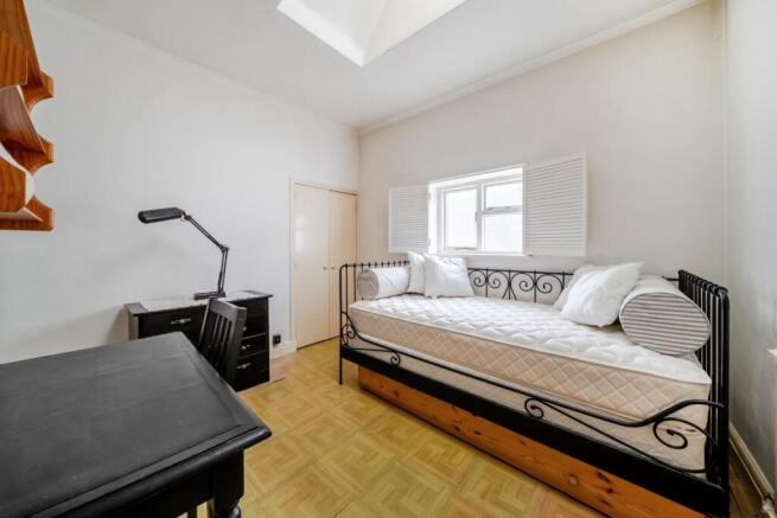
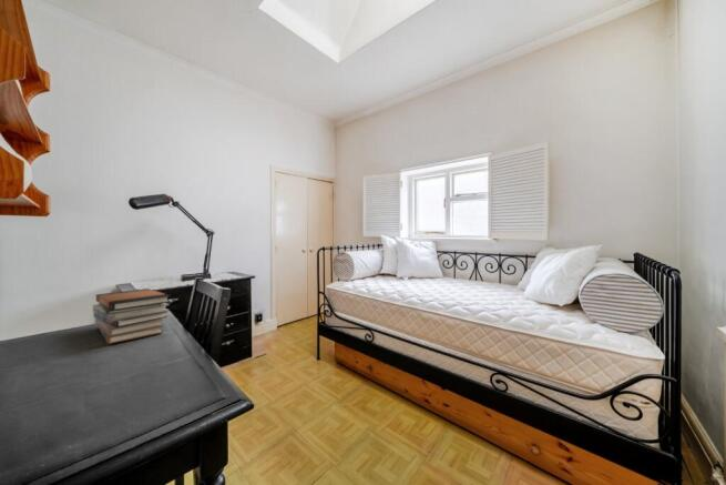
+ book stack [92,287,172,345]
